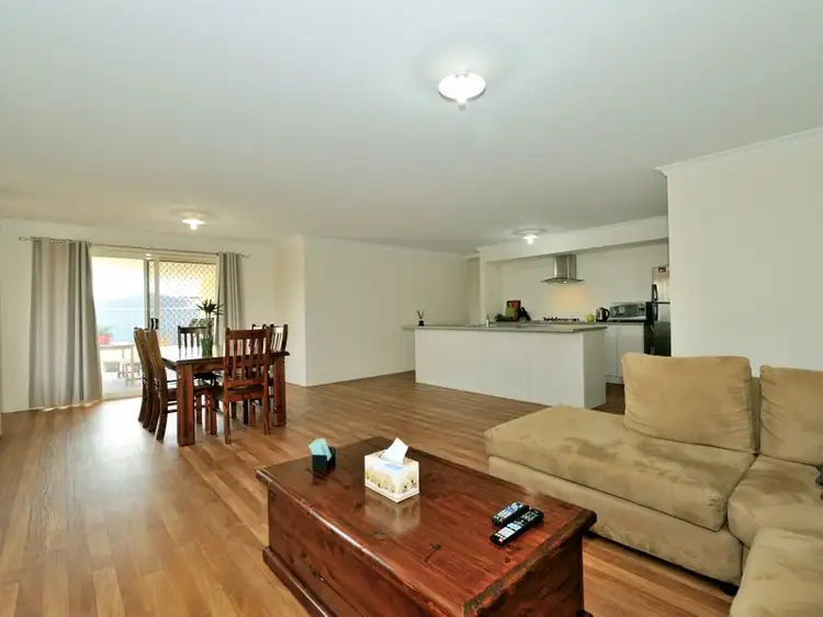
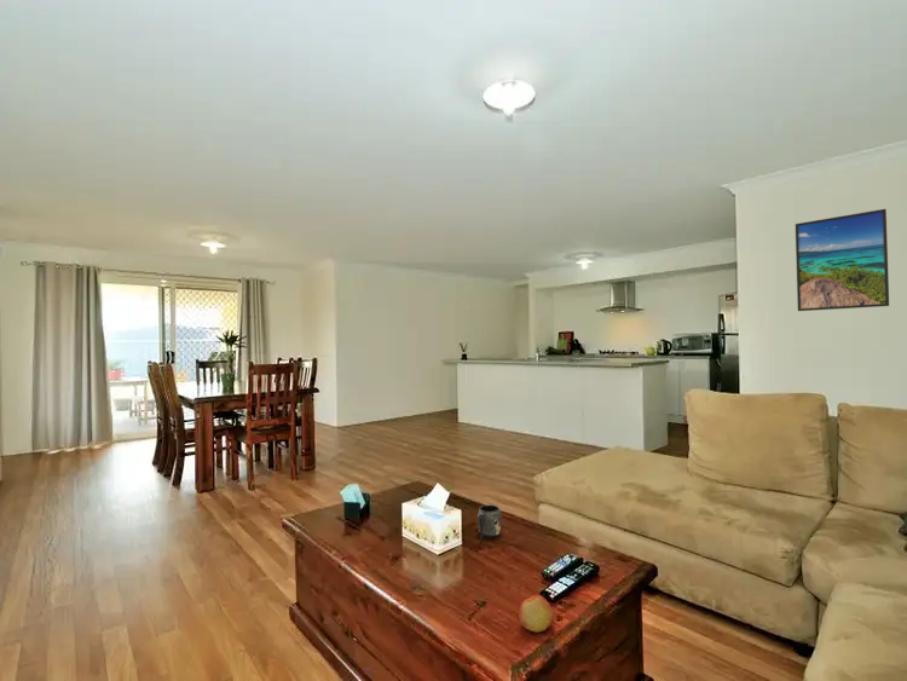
+ mug [476,504,503,543]
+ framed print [795,208,890,312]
+ apple [518,594,554,634]
